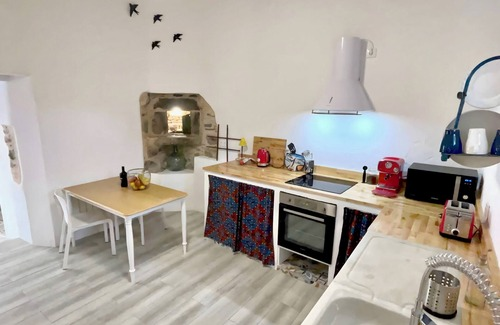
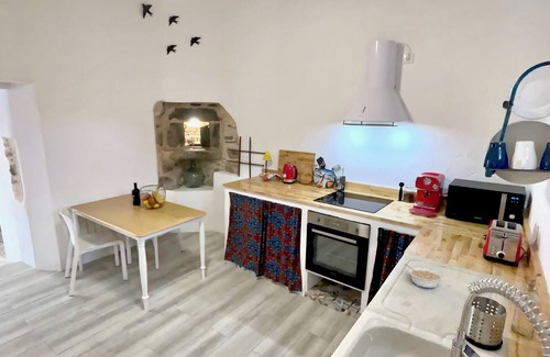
+ legume [404,263,444,290]
